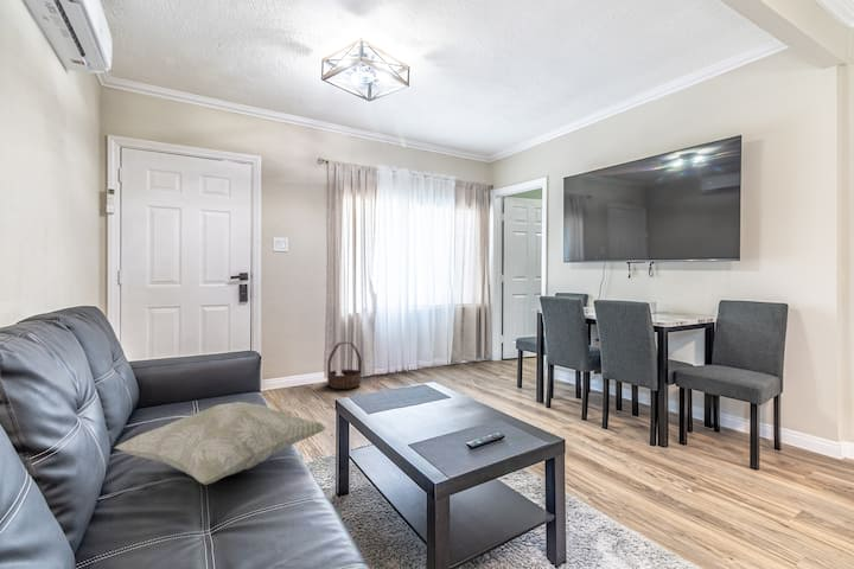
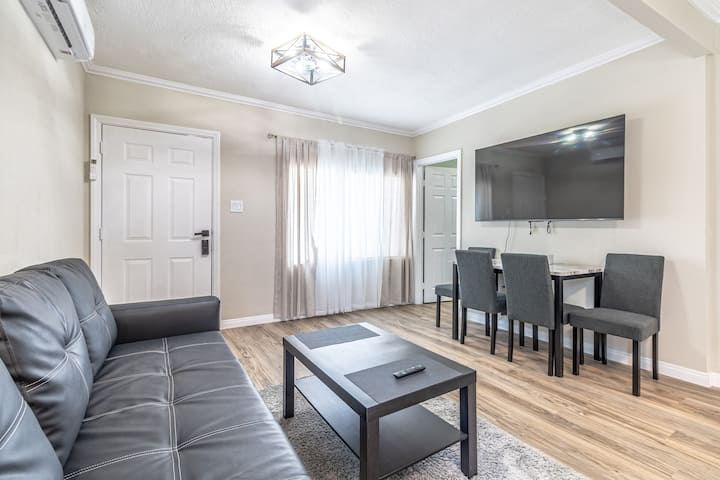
- basket [326,340,363,390]
- decorative pillow [114,401,327,486]
